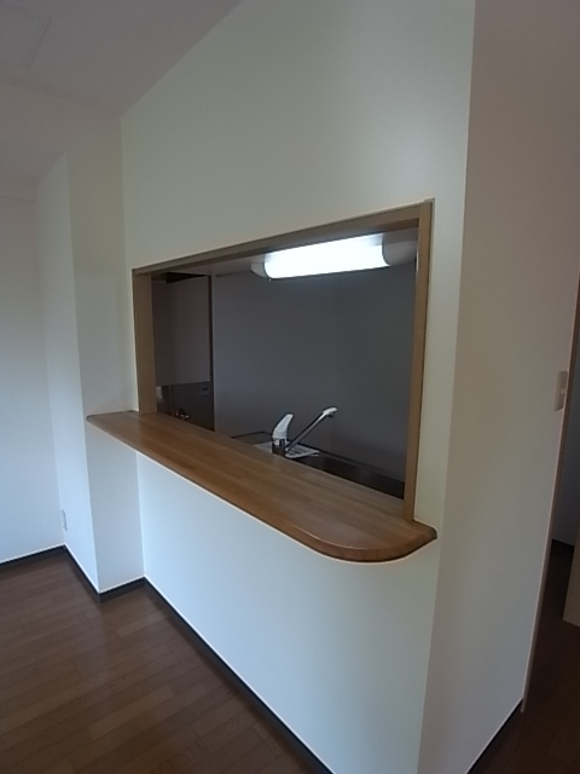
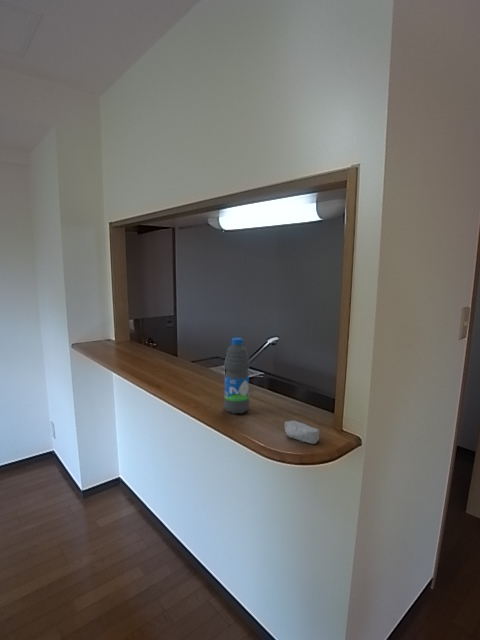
+ soap bar [284,419,320,445]
+ water bottle [223,337,251,415]
